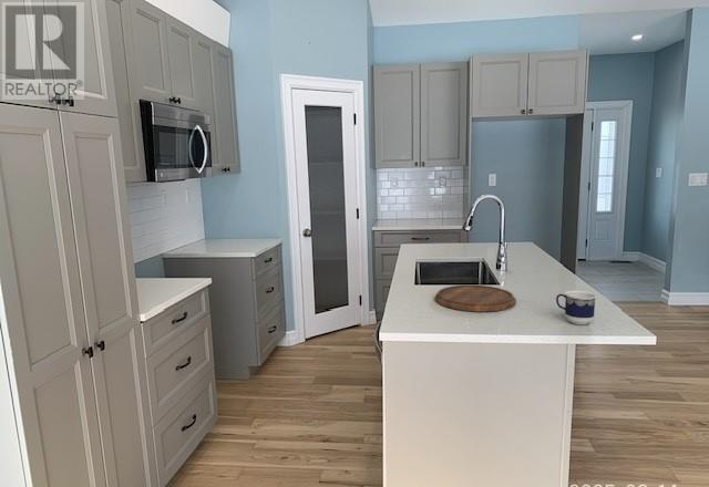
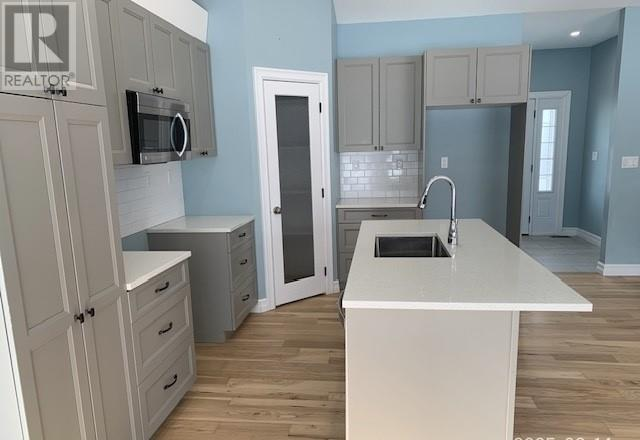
- cutting board [434,284,517,312]
- cup [555,290,597,325]
